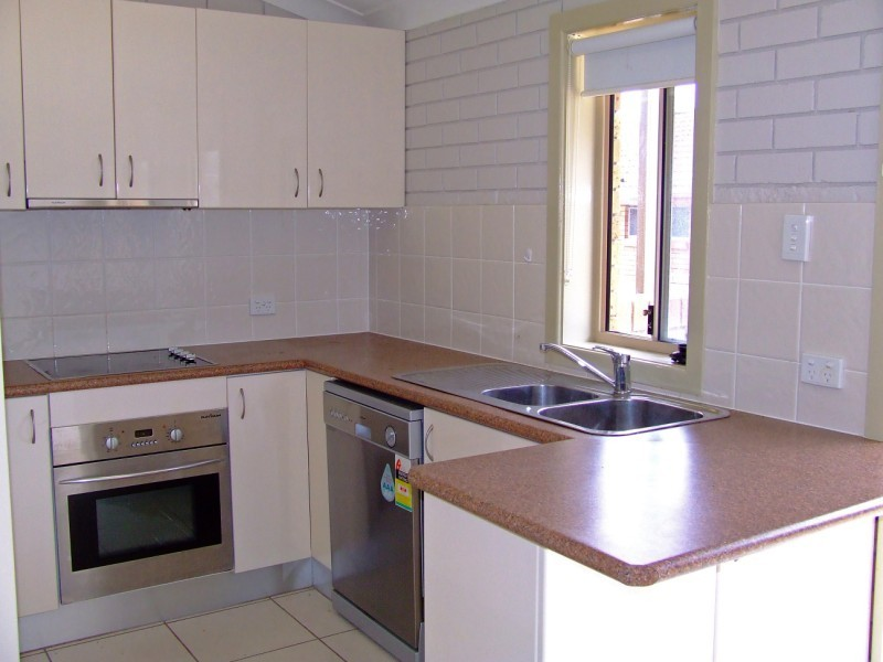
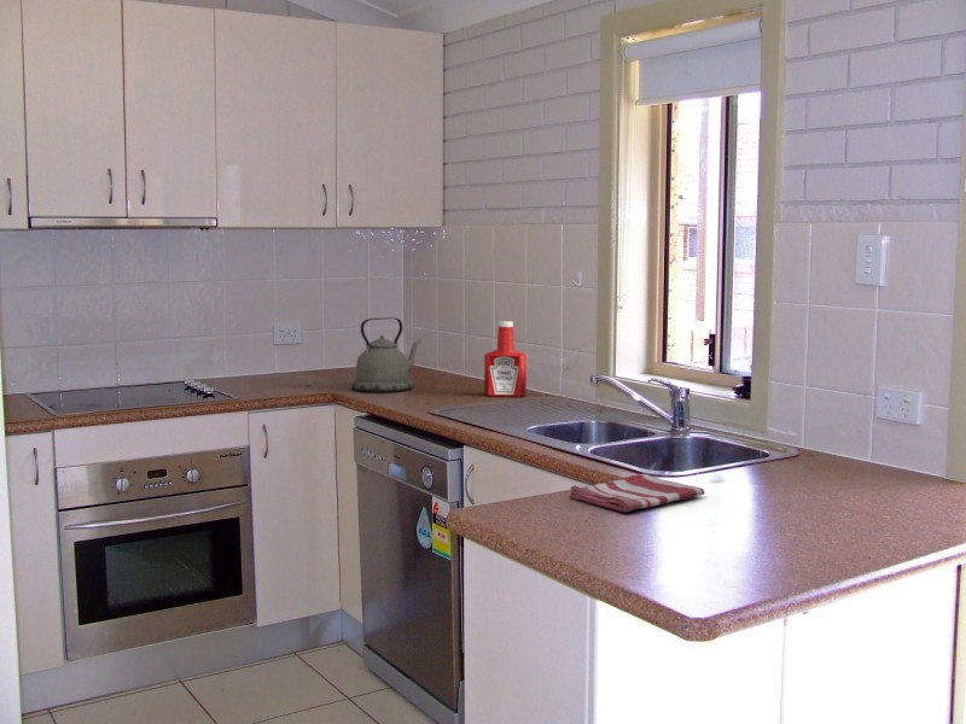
+ soap bottle [483,320,528,398]
+ dish towel [569,473,705,513]
+ kettle [350,316,423,393]
